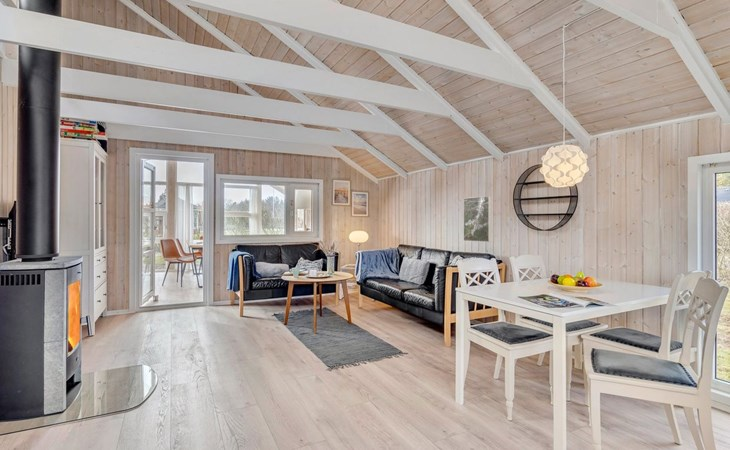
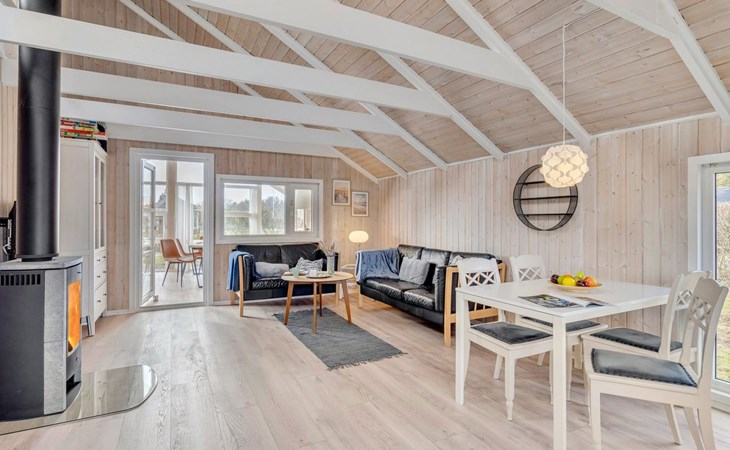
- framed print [463,195,492,243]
